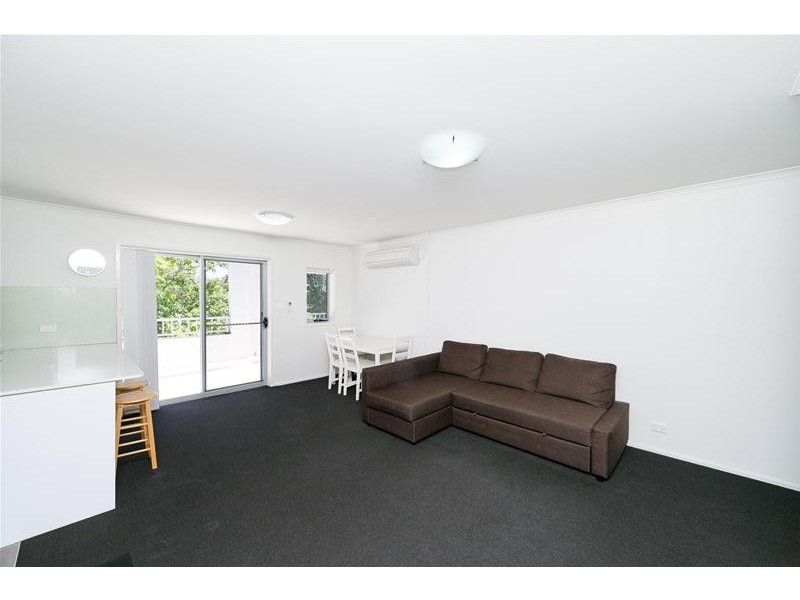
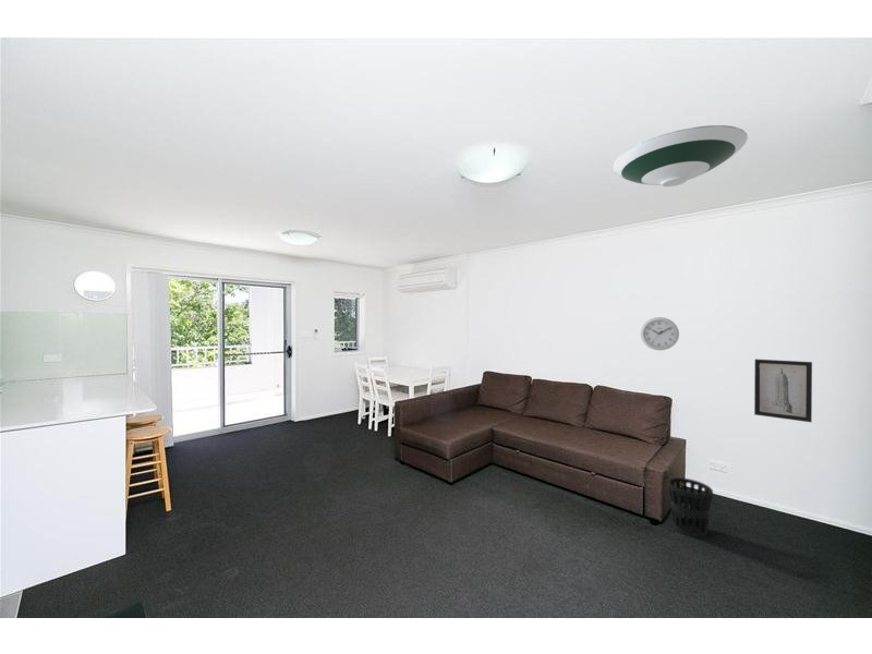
+ wall clock [640,316,680,351]
+ wall art [753,358,813,424]
+ wastebasket [667,476,714,538]
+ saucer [611,124,749,187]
